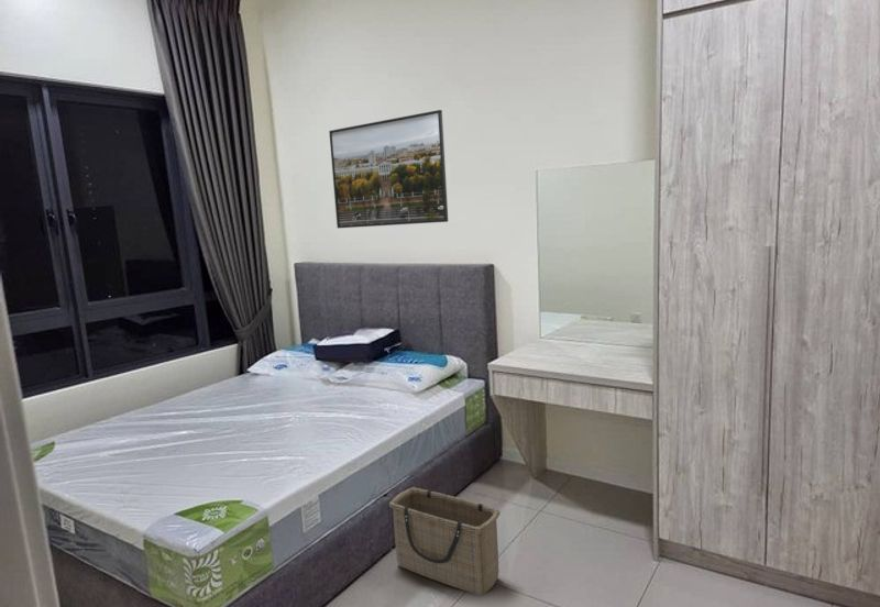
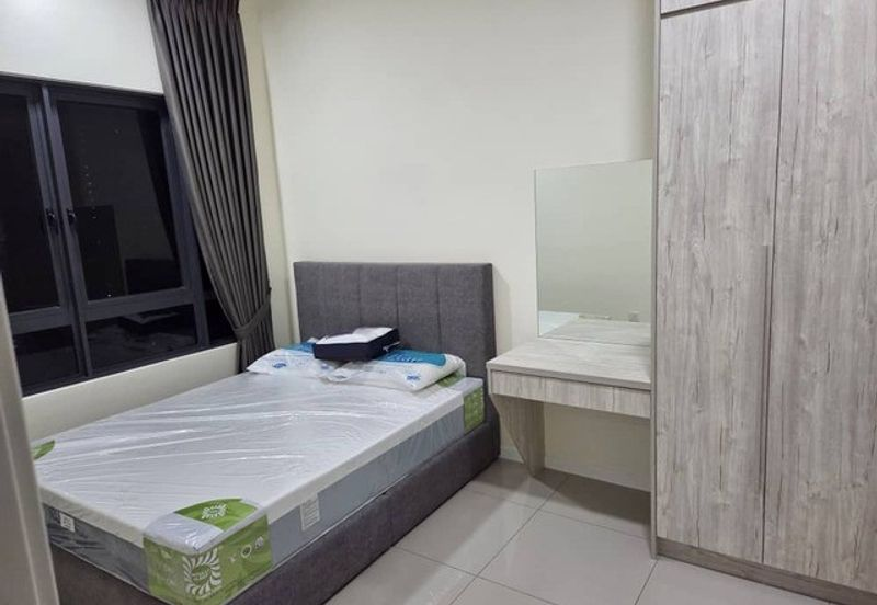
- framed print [328,109,449,229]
- basket [388,486,501,596]
